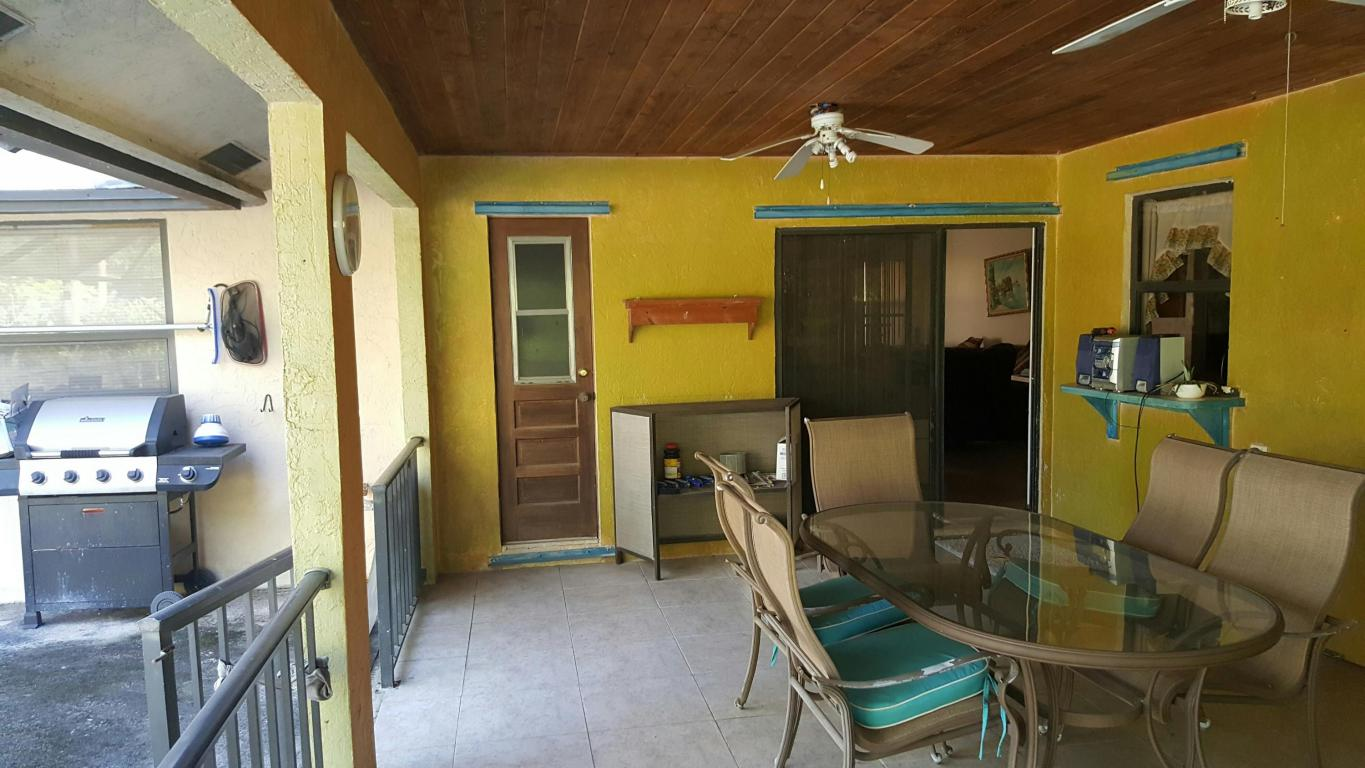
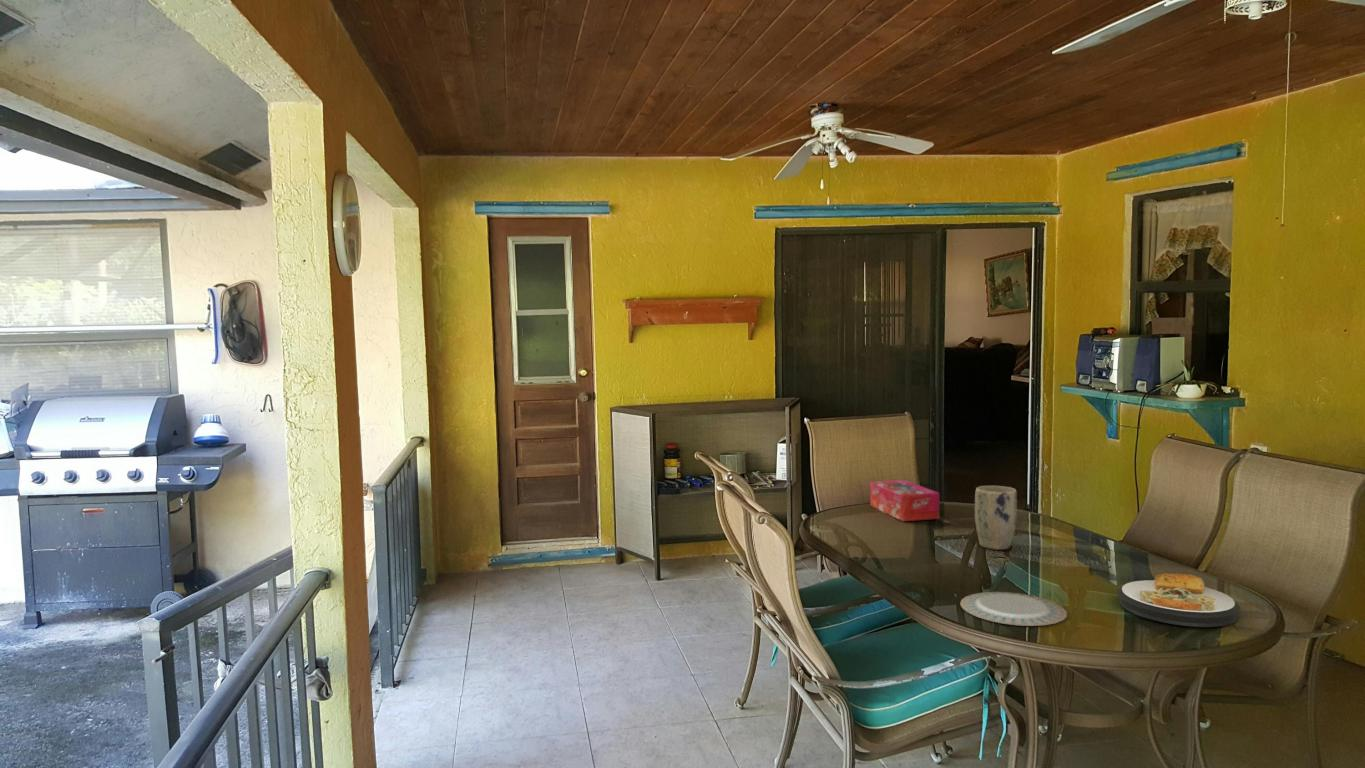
+ chinaware [959,591,1068,627]
+ plate [1116,572,1242,628]
+ tissue box [869,479,940,522]
+ plant pot [974,485,1018,551]
